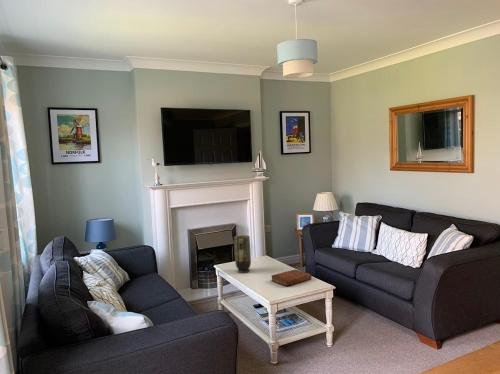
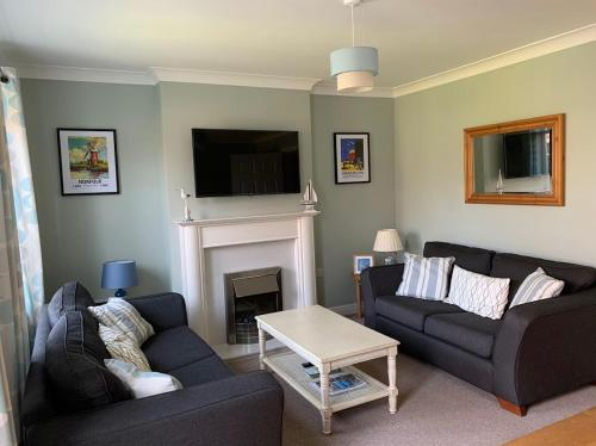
- vase [233,234,252,274]
- bible [270,268,313,287]
